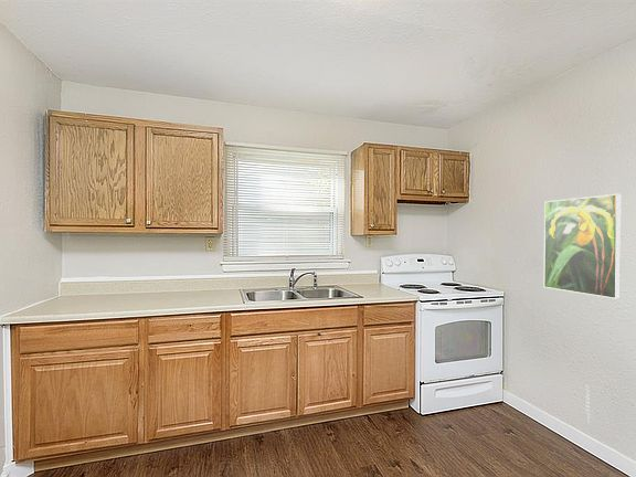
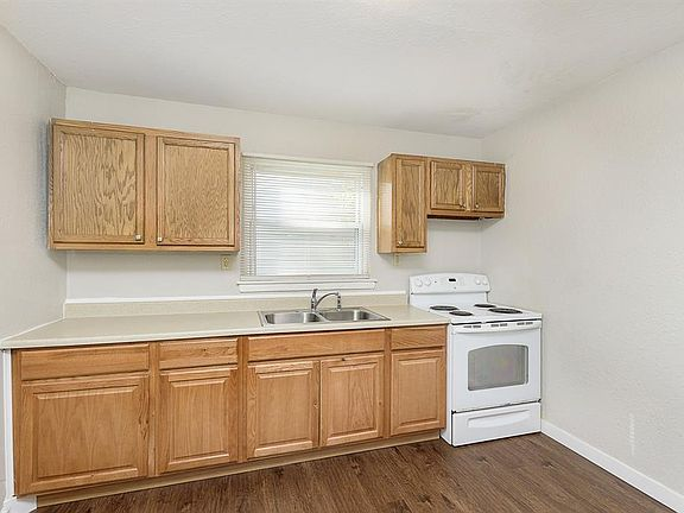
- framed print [543,193,622,300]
